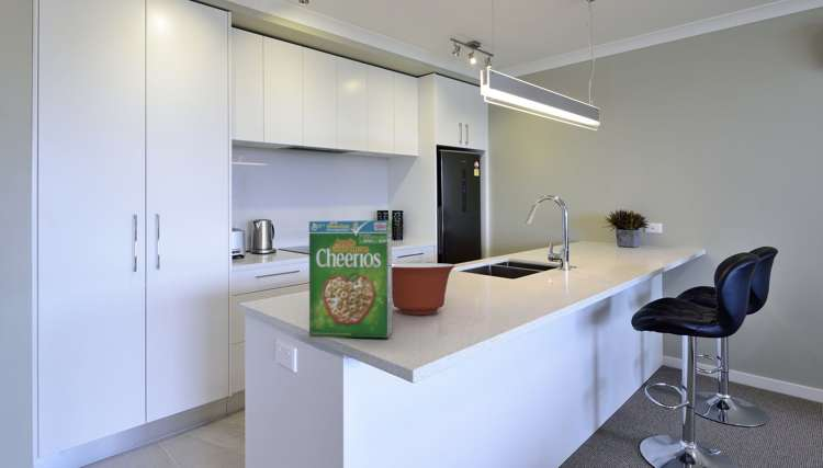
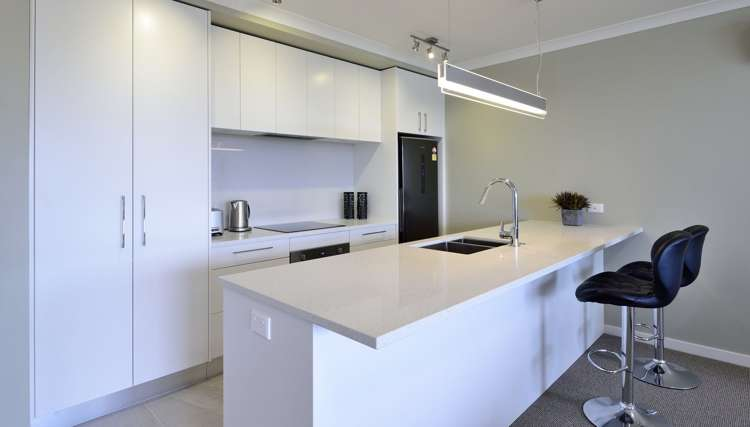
- cereal box [308,219,393,339]
- mixing bowl [392,262,455,316]
